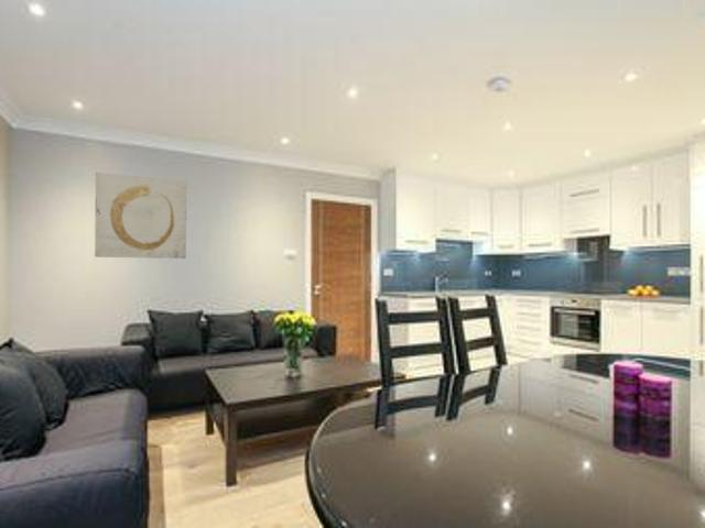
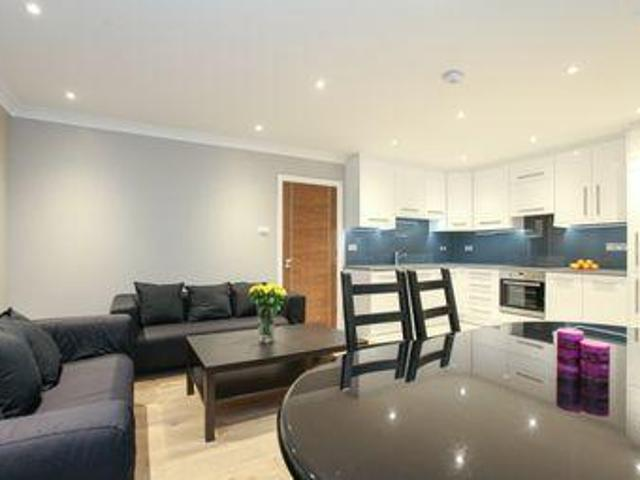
- wall art [94,172,187,260]
